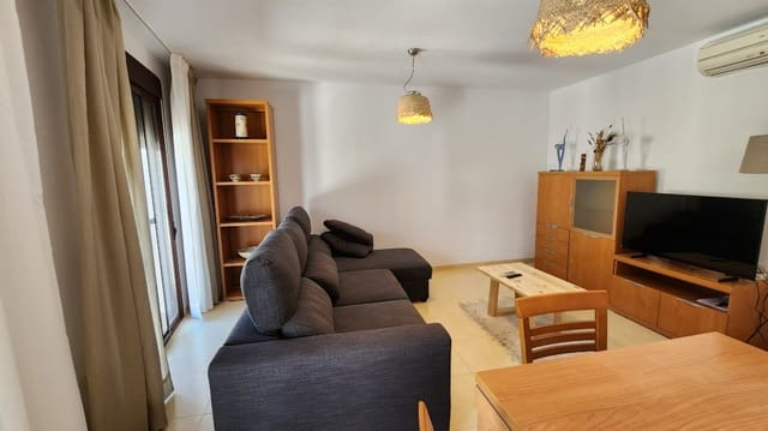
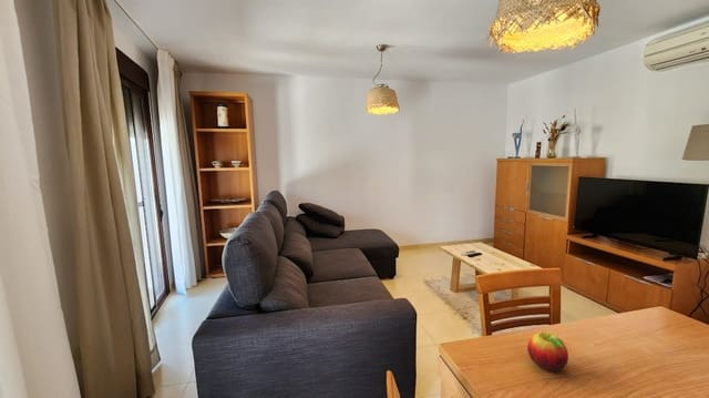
+ fruit [526,331,569,373]
